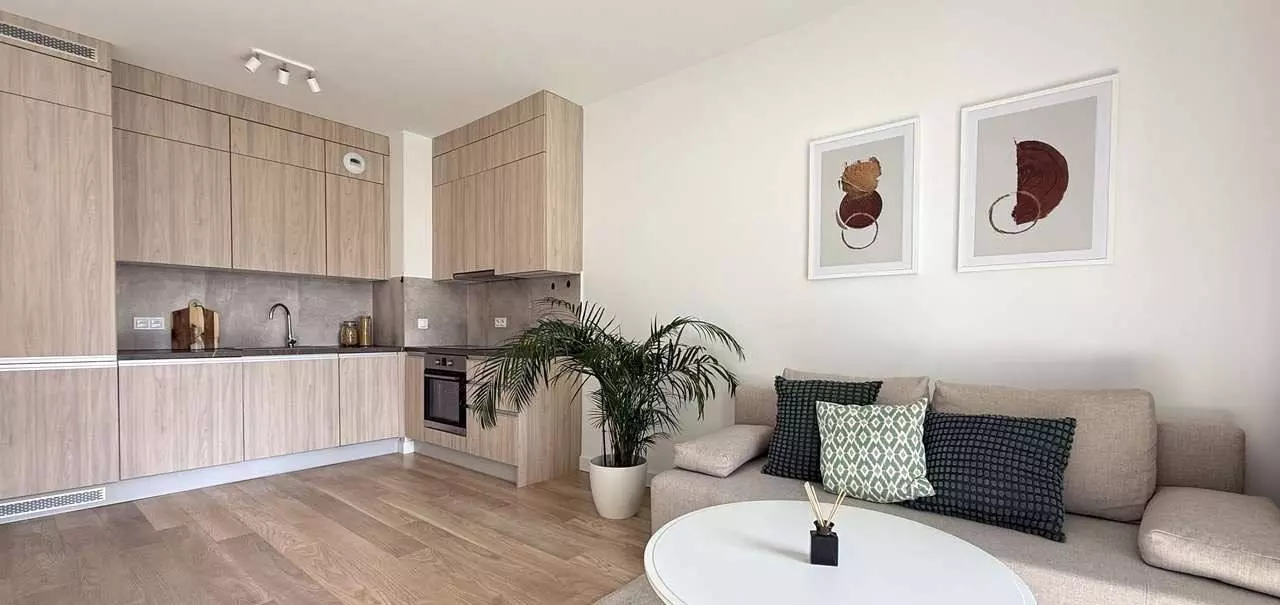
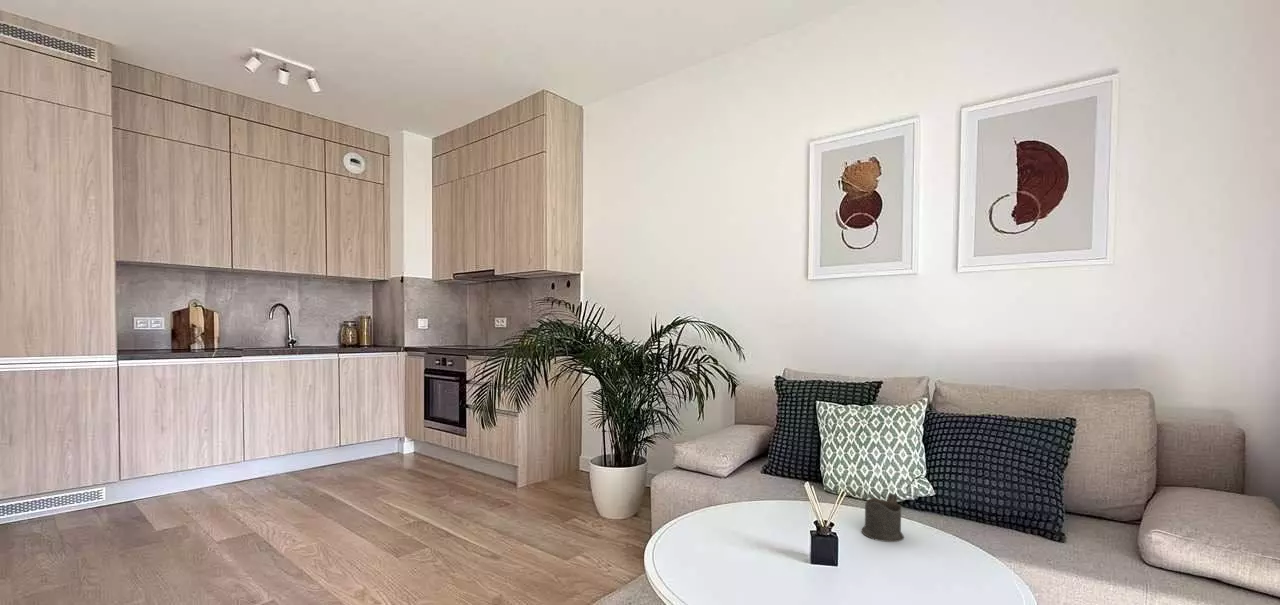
+ cup [860,492,905,543]
